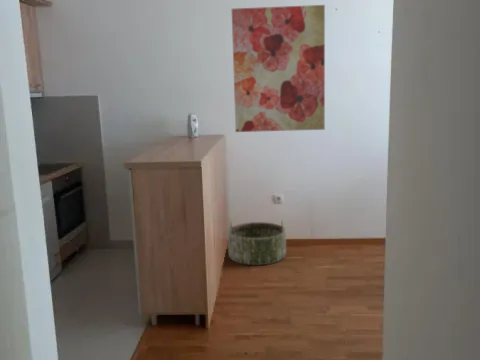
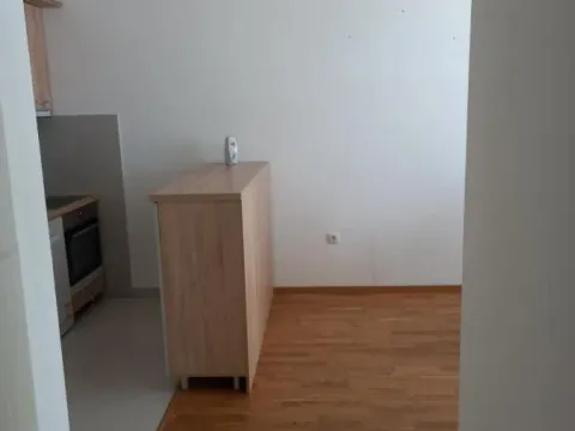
- basket [227,219,287,266]
- wall art [231,4,326,133]
